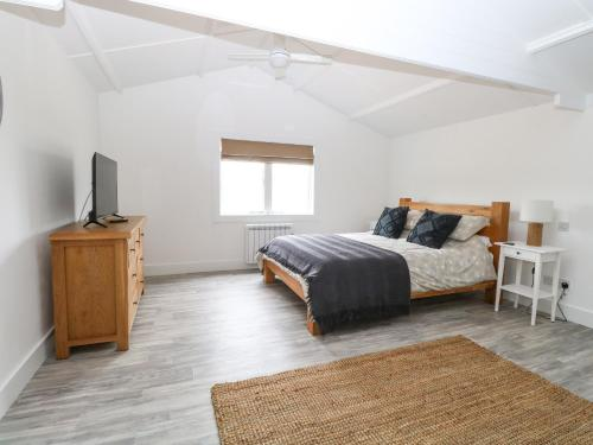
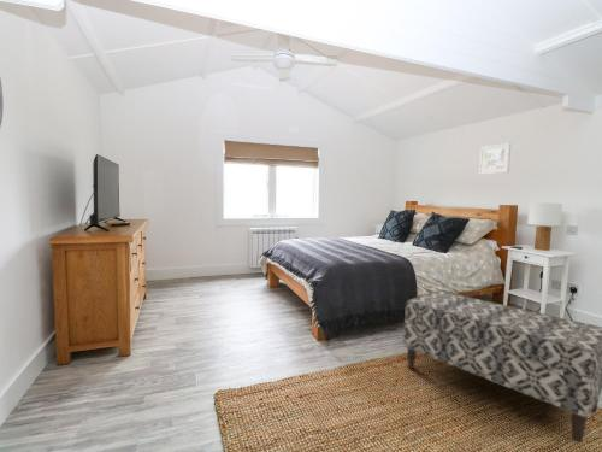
+ bench [402,289,602,444]
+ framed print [478,142,512,176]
